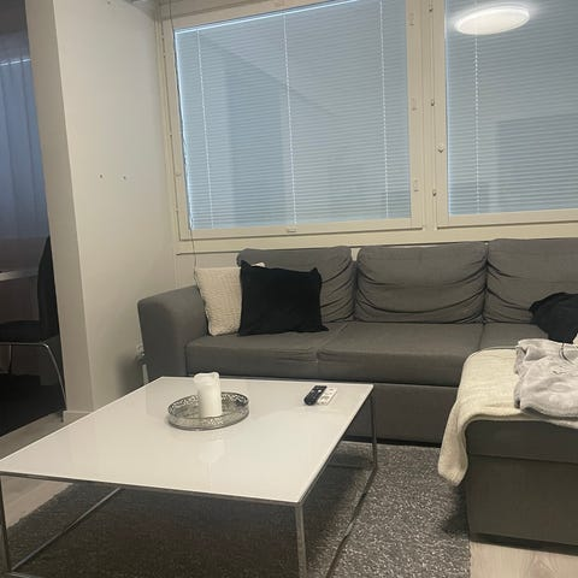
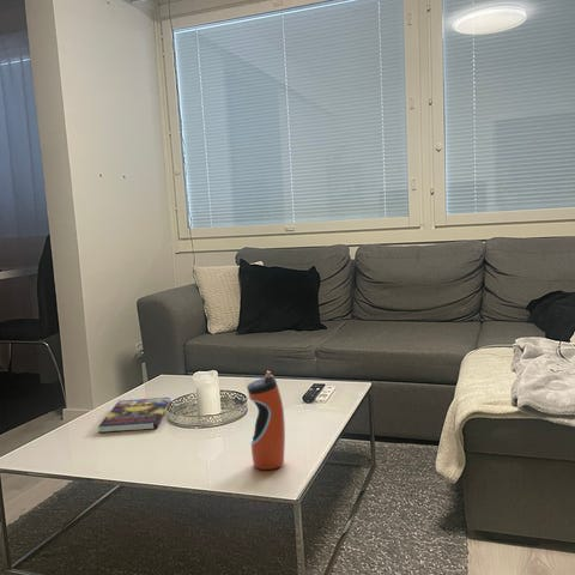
+ water bottle [246,370,286,471]
+ book [98,397,171,434]
